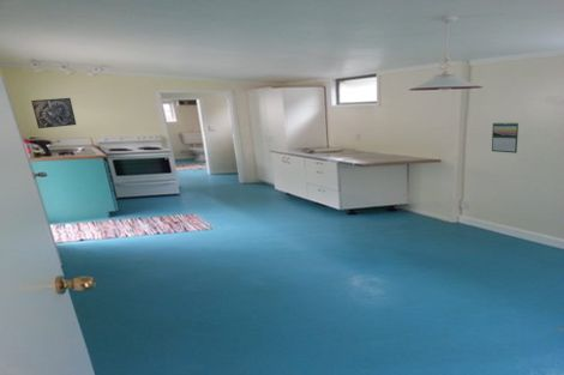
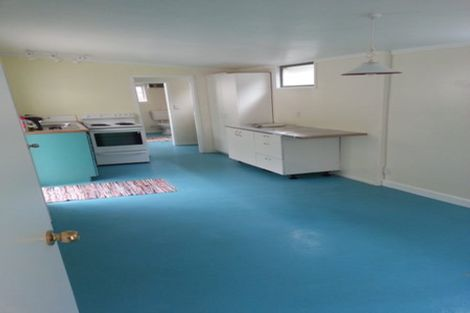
- calendar [491,121,520,155]
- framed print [30,97,77,129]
